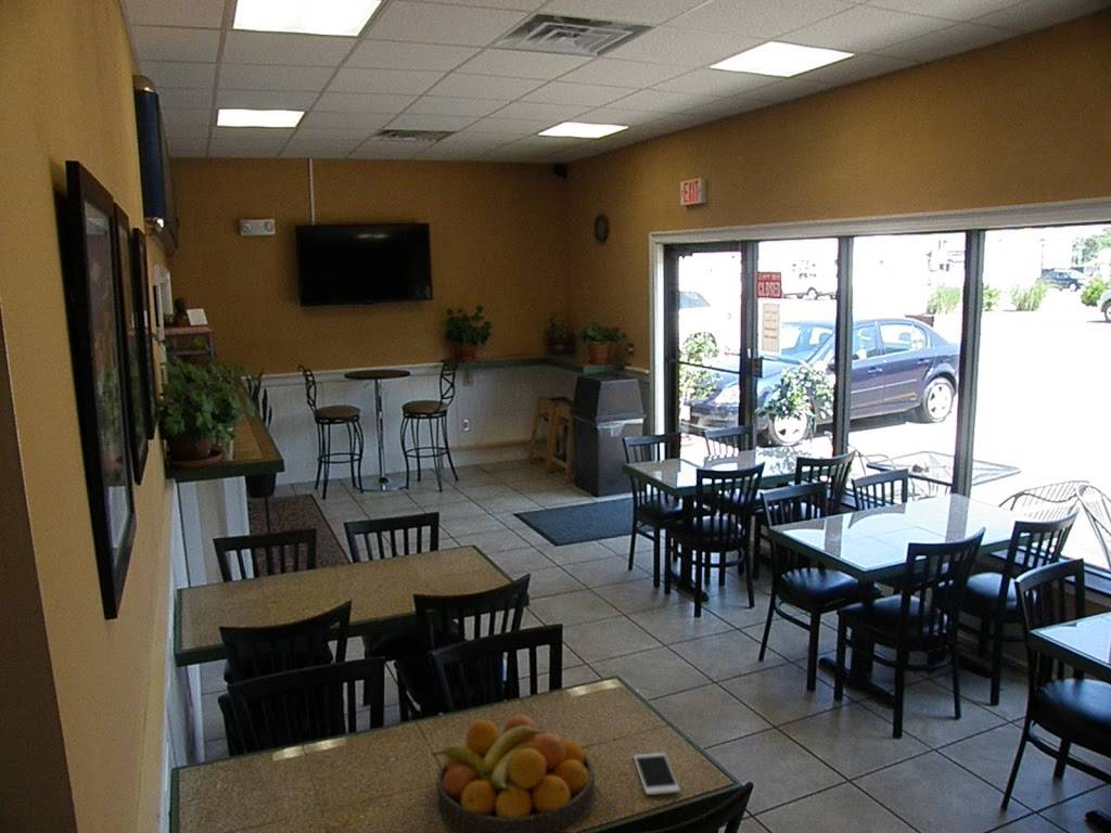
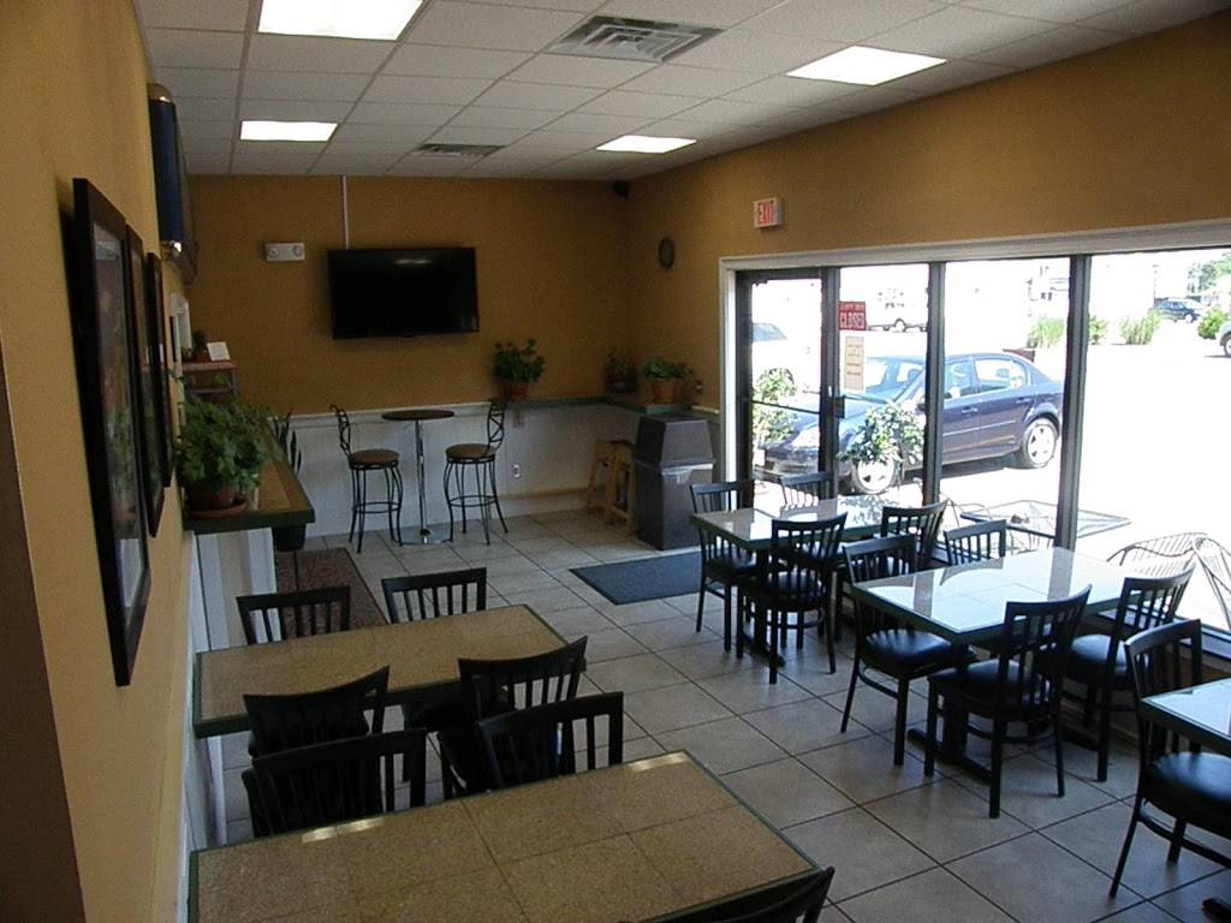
- cell phone [633,752,681,796]
- fruit bowl [430,714,596,833]
